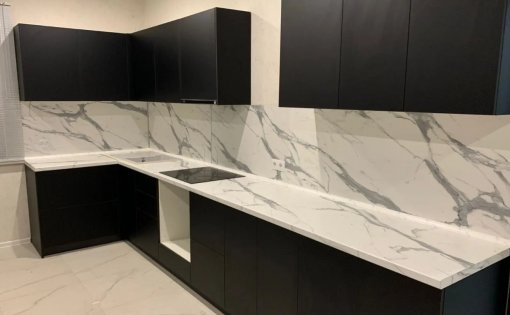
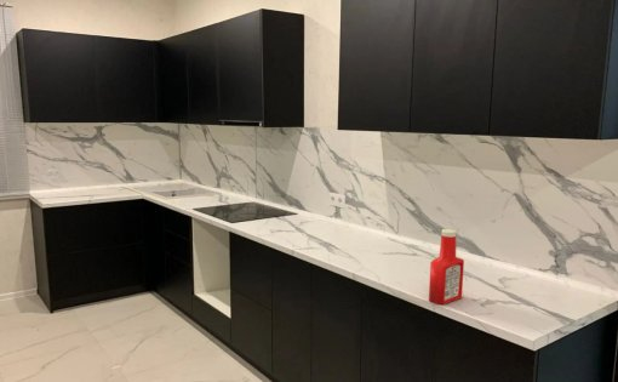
+ soap bottle [428,228,465,306]
